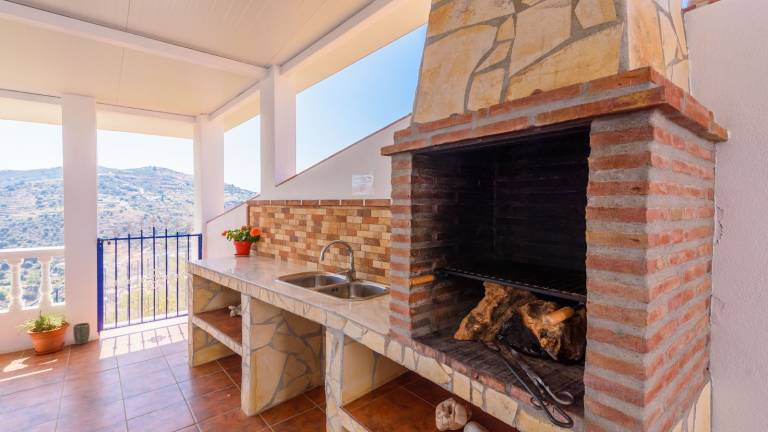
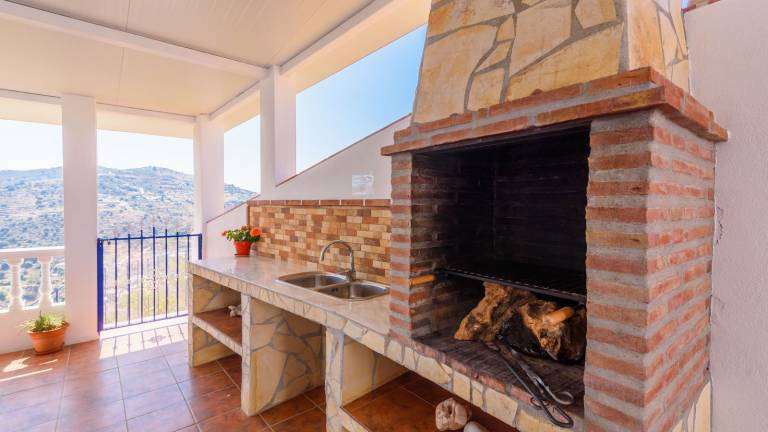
- plant pot [72,322,91,346]
